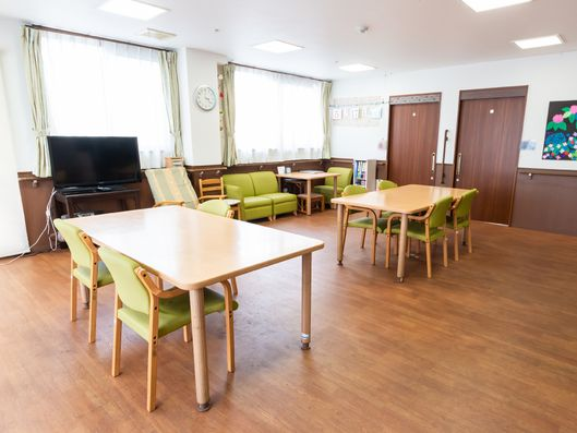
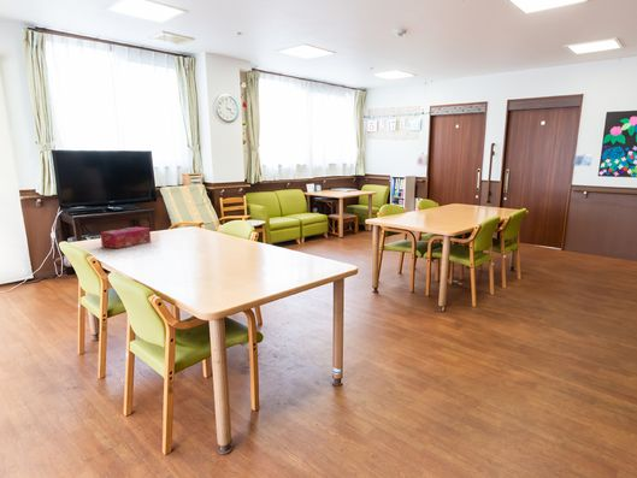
+ tissue box [100,226,152,249]
